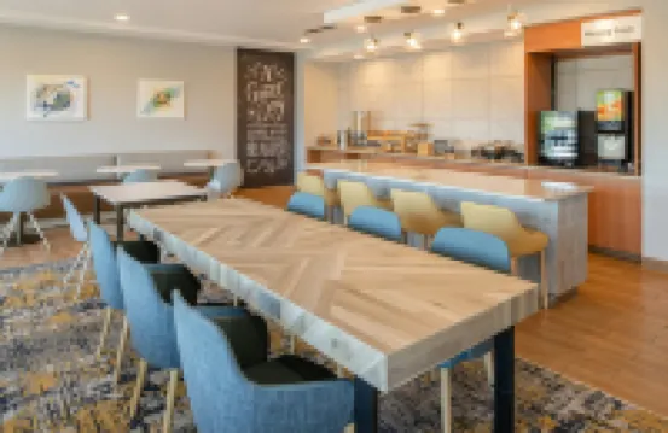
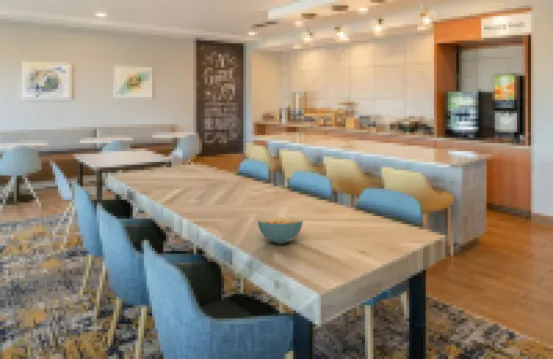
+ cereal bowl [257,216,304,245]
